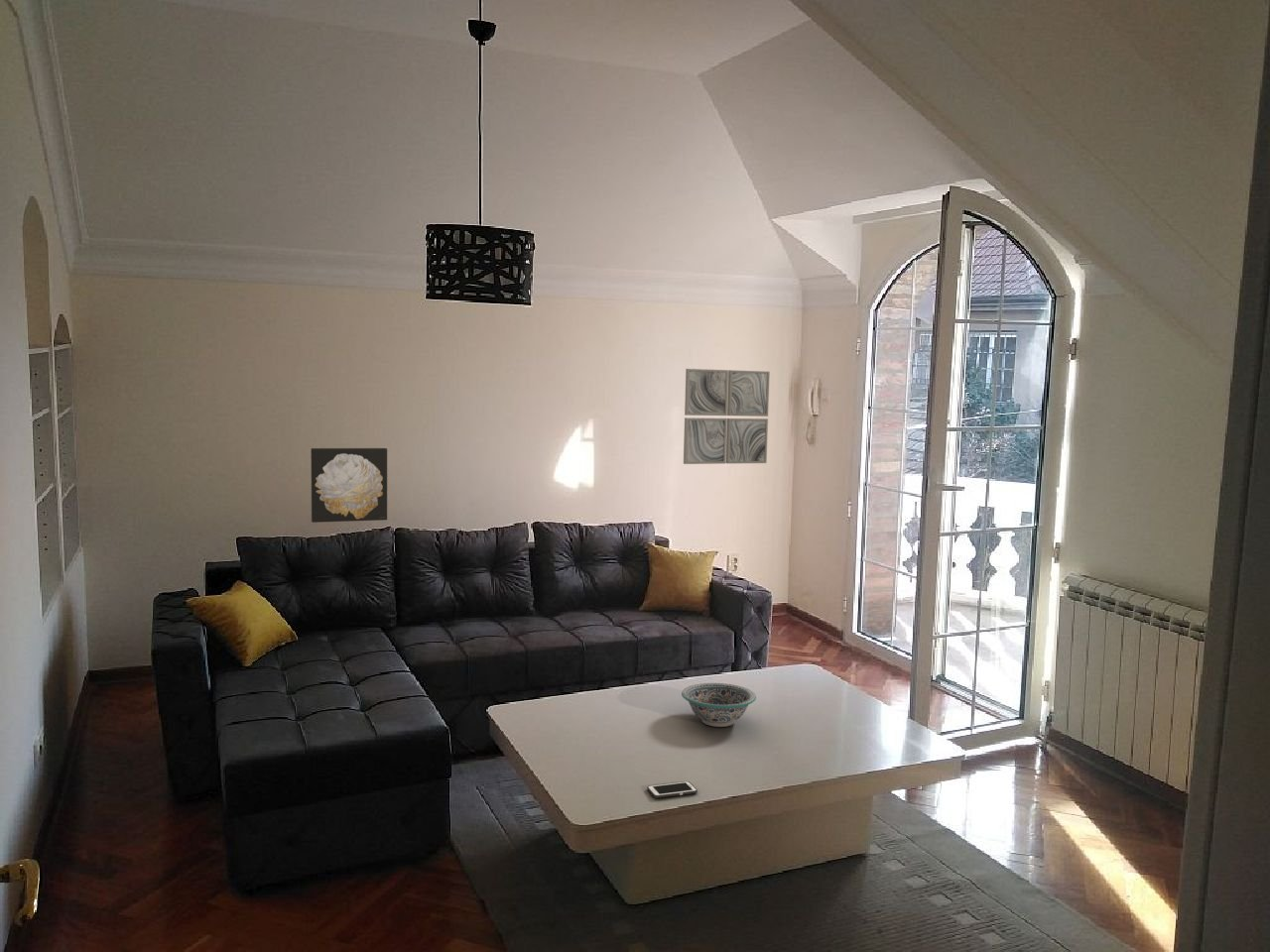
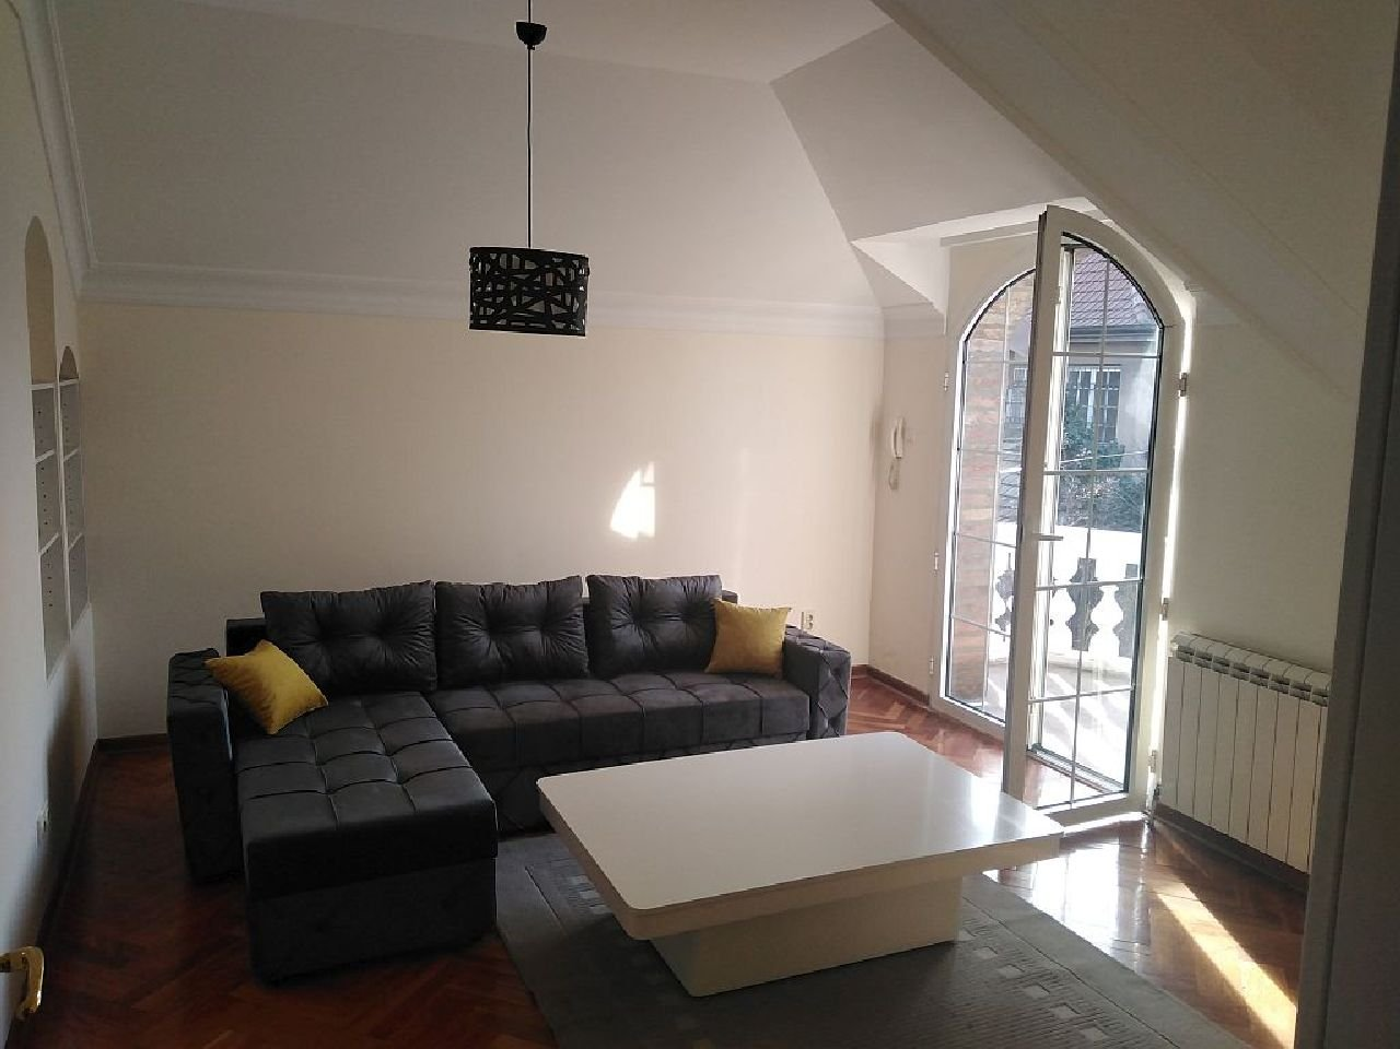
- cell phone [646,780,699,799]
- wall art [683,368,771,465]
- decorative bowl [681,682,757,728]
- wall art [310,447,388,524]
